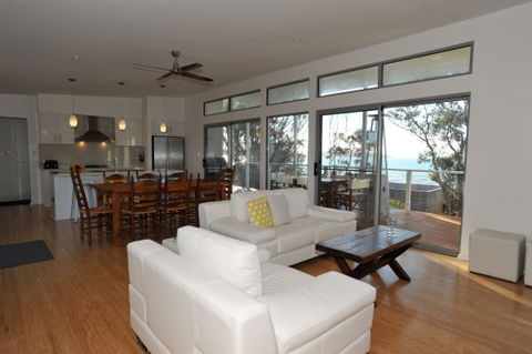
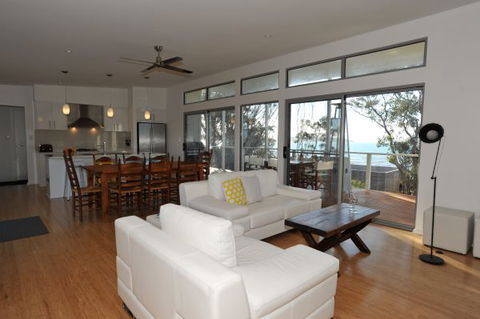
+ floor lamp [417,122,446,265]
